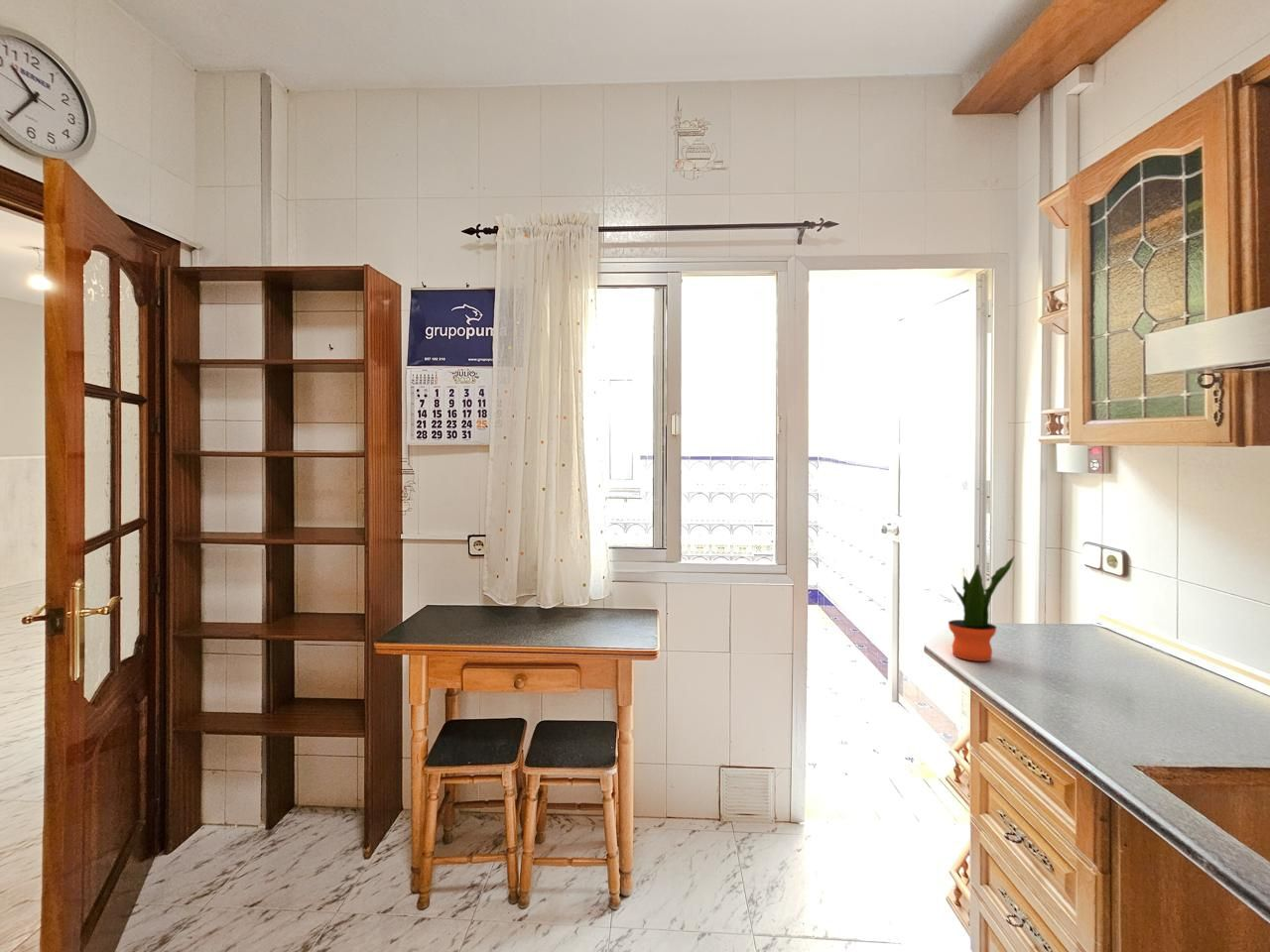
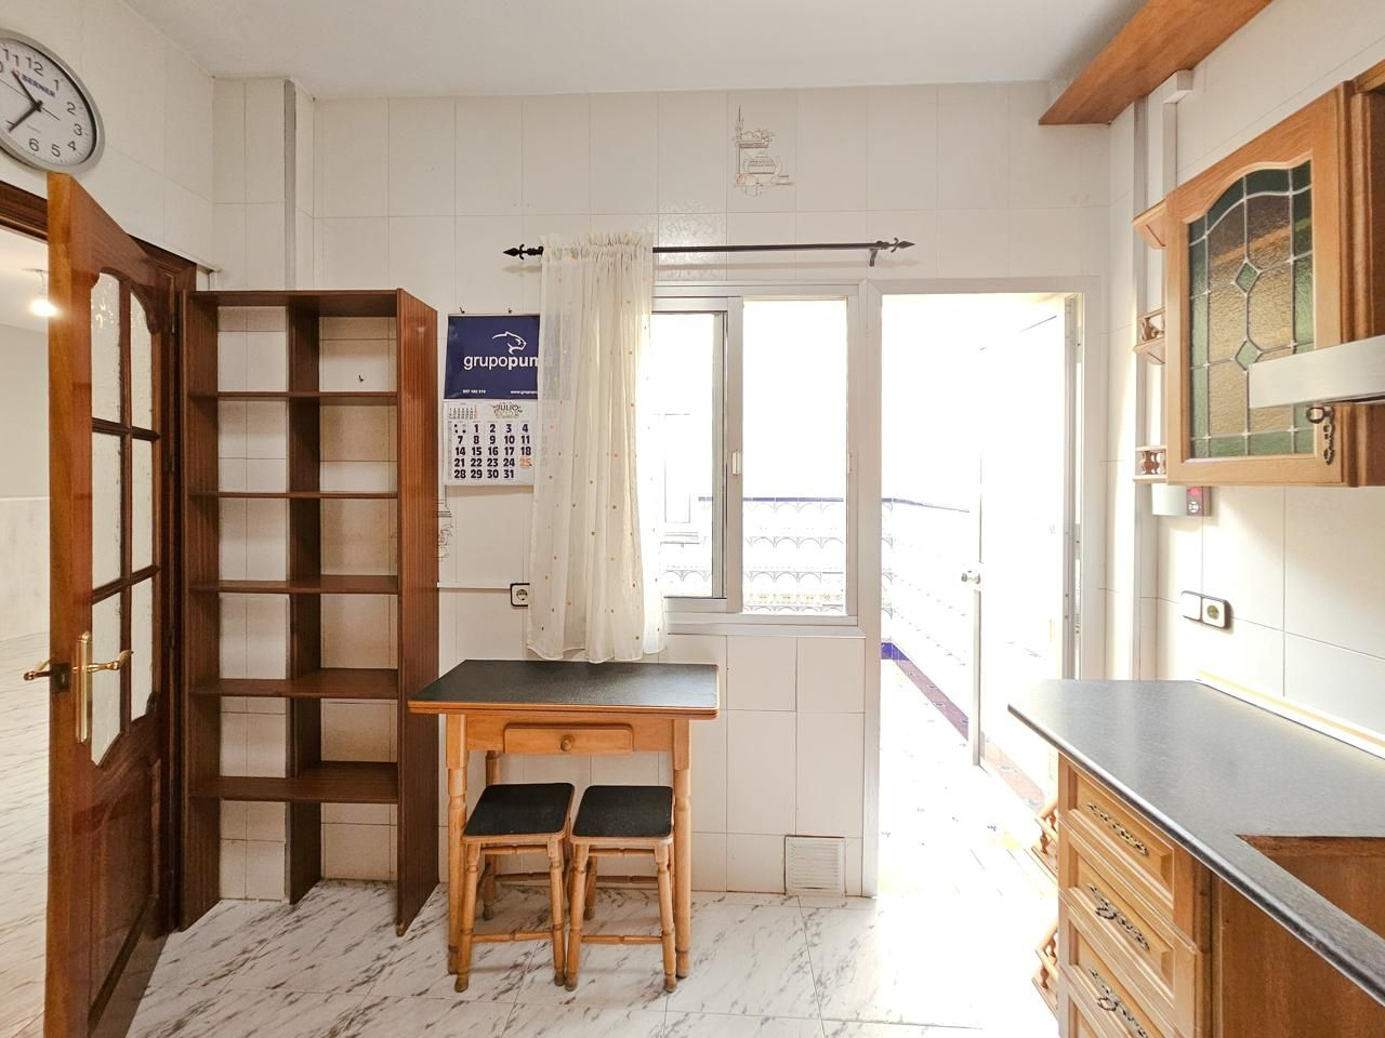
- potted plant [948,554,1016,662]
